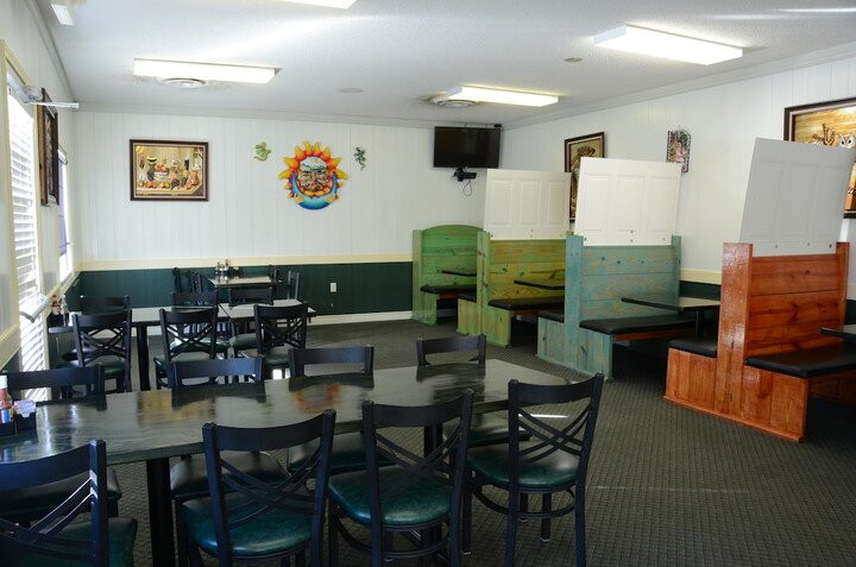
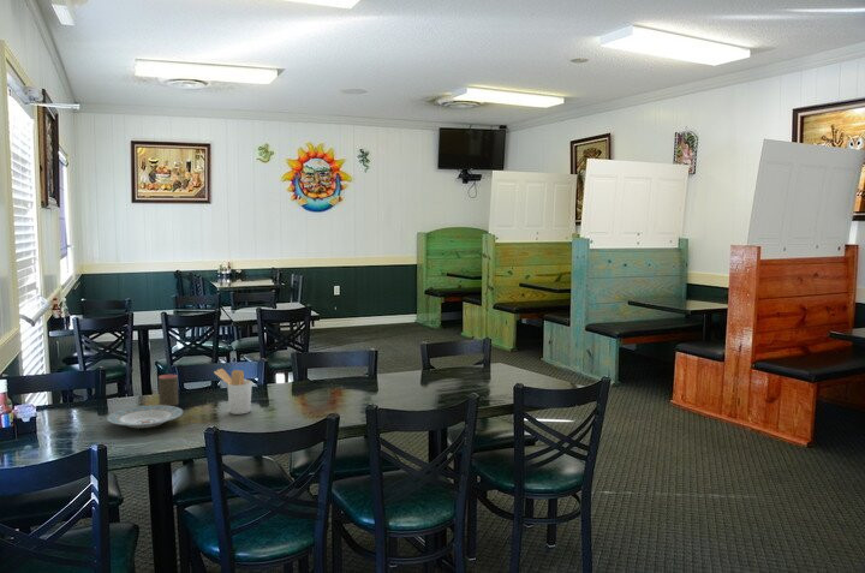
+ plate [106,404,185,429]
+ cup [157,374,179,406]
+ utensil holder [213,368,253,416]
